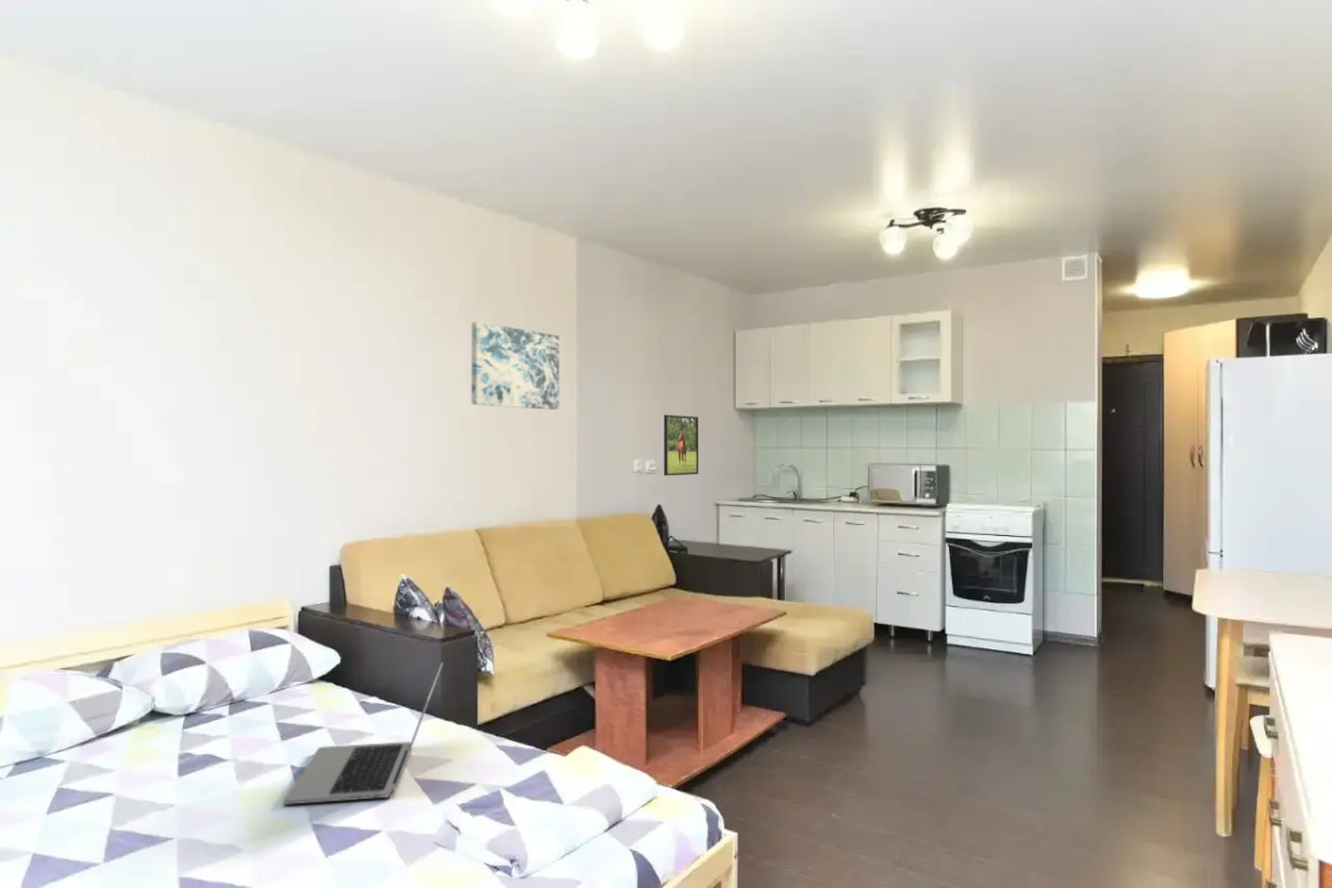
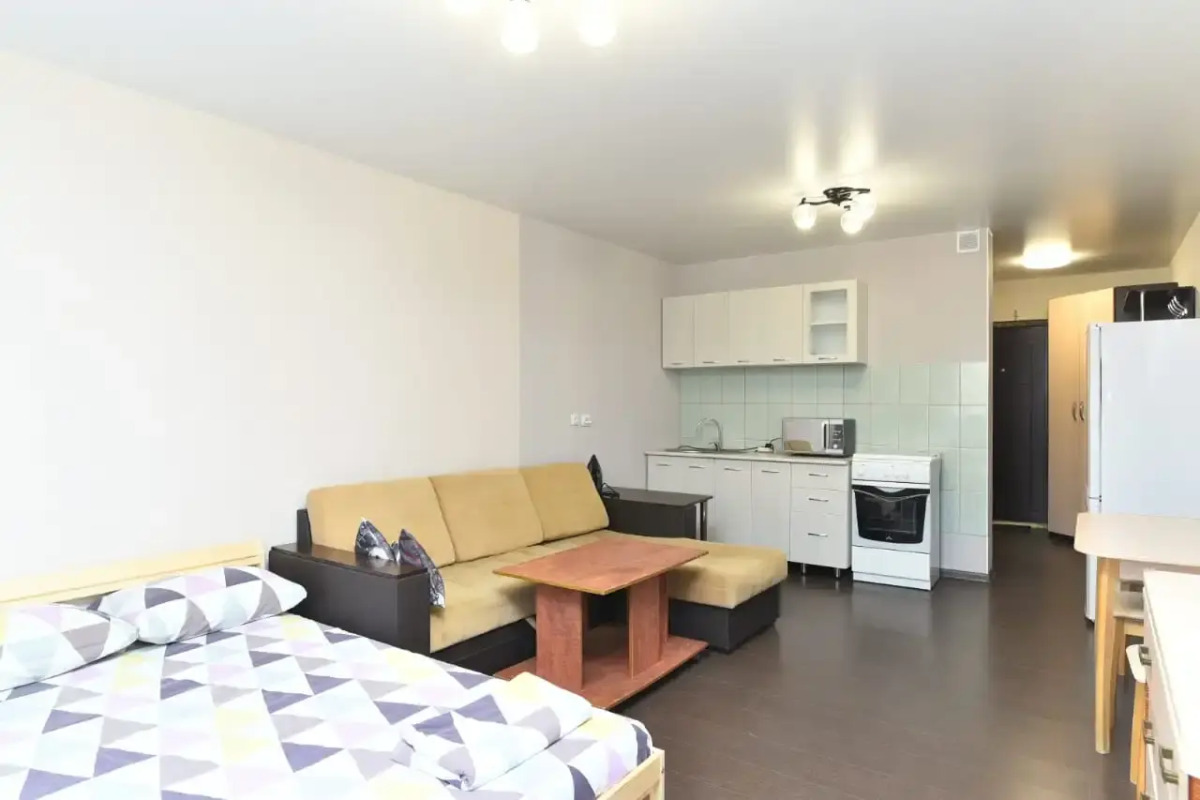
- wall art [471,321,561,411]
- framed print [663,414,699,477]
- laptop [282,662,444,806]
